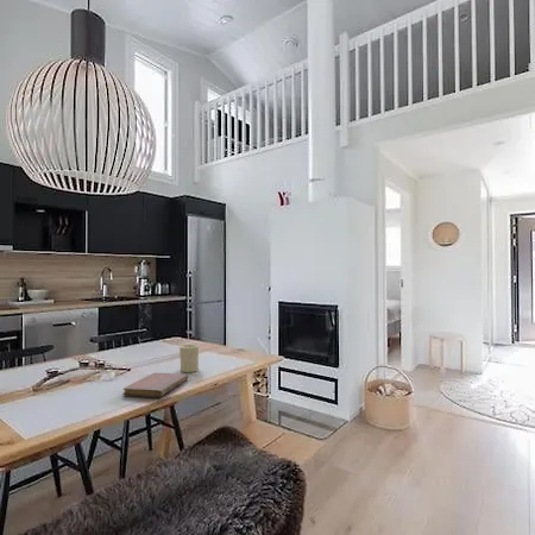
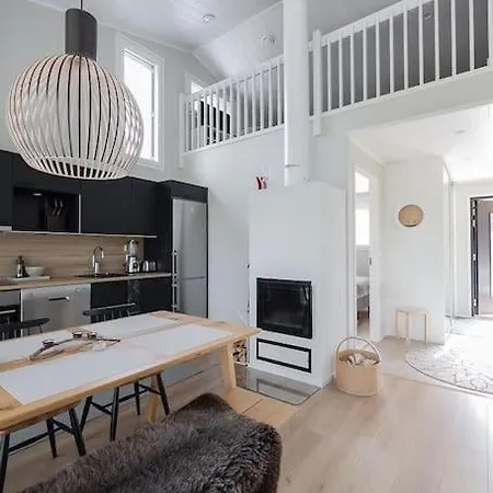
- notebook [121,372,189,398]
- candle [178,344,200,373]
